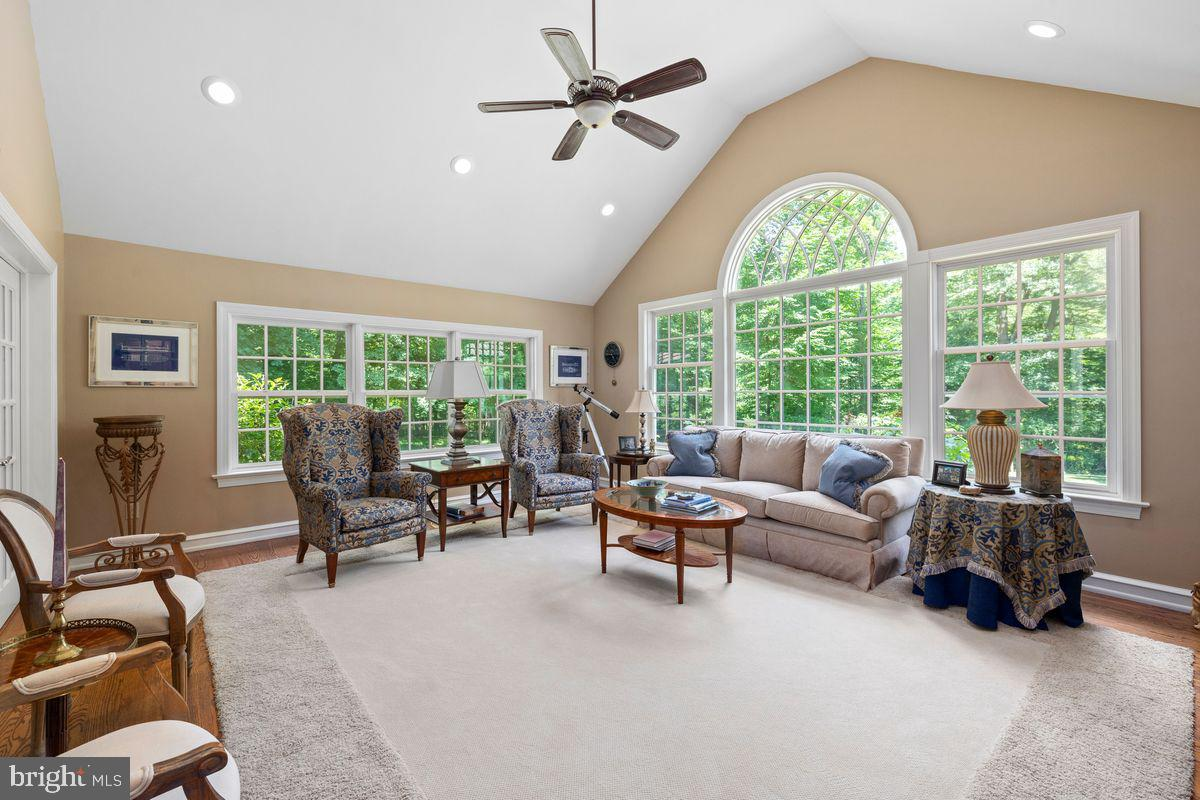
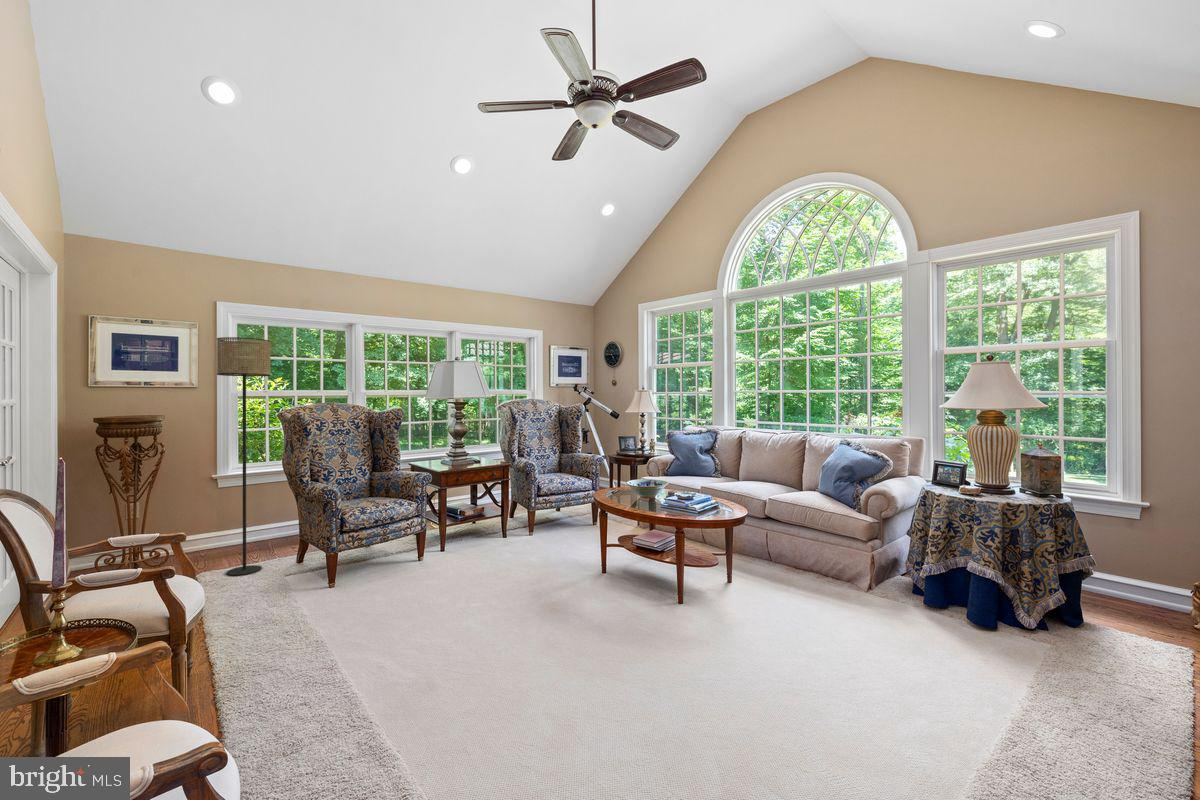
+ floor lamp [216,336,272,577]
